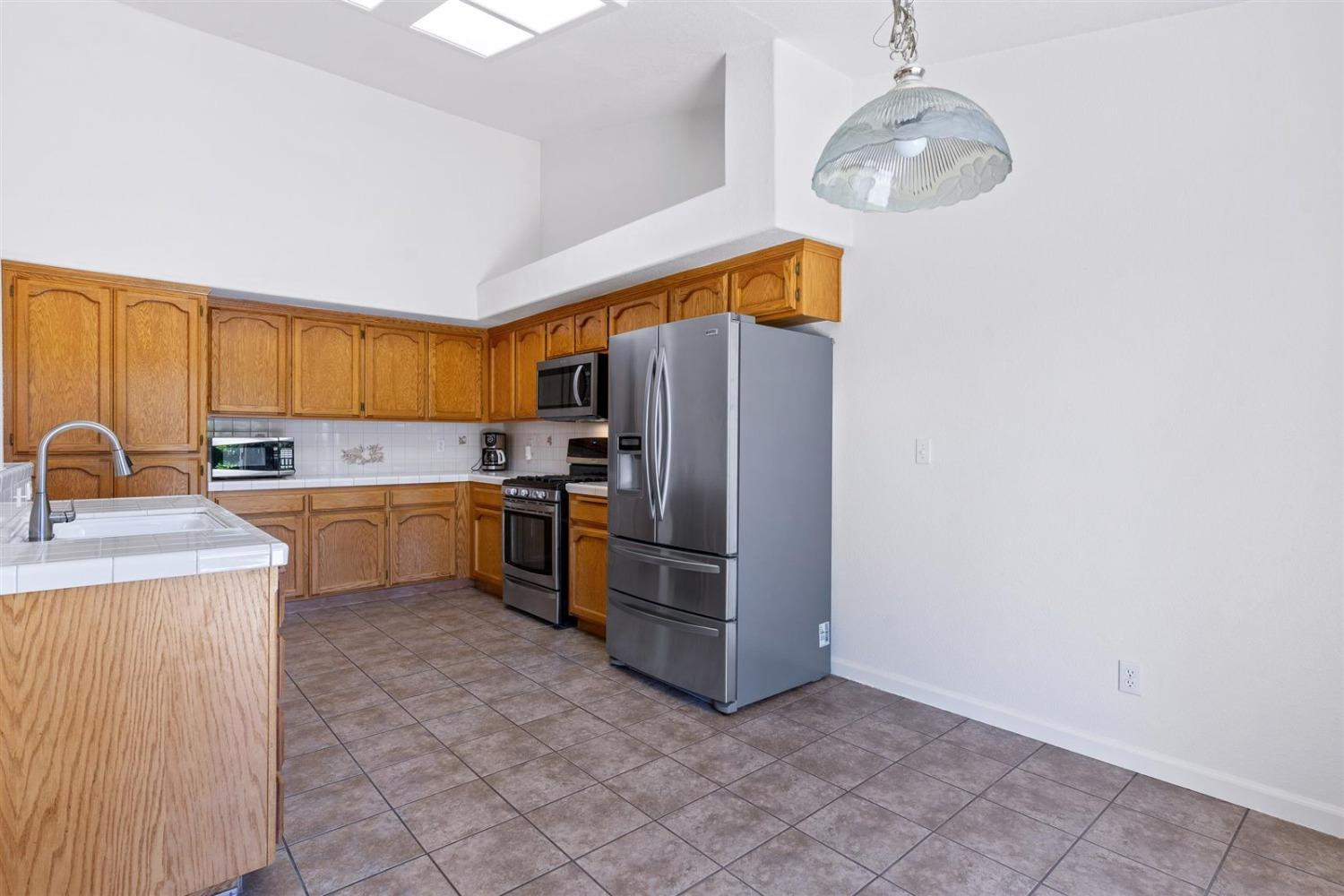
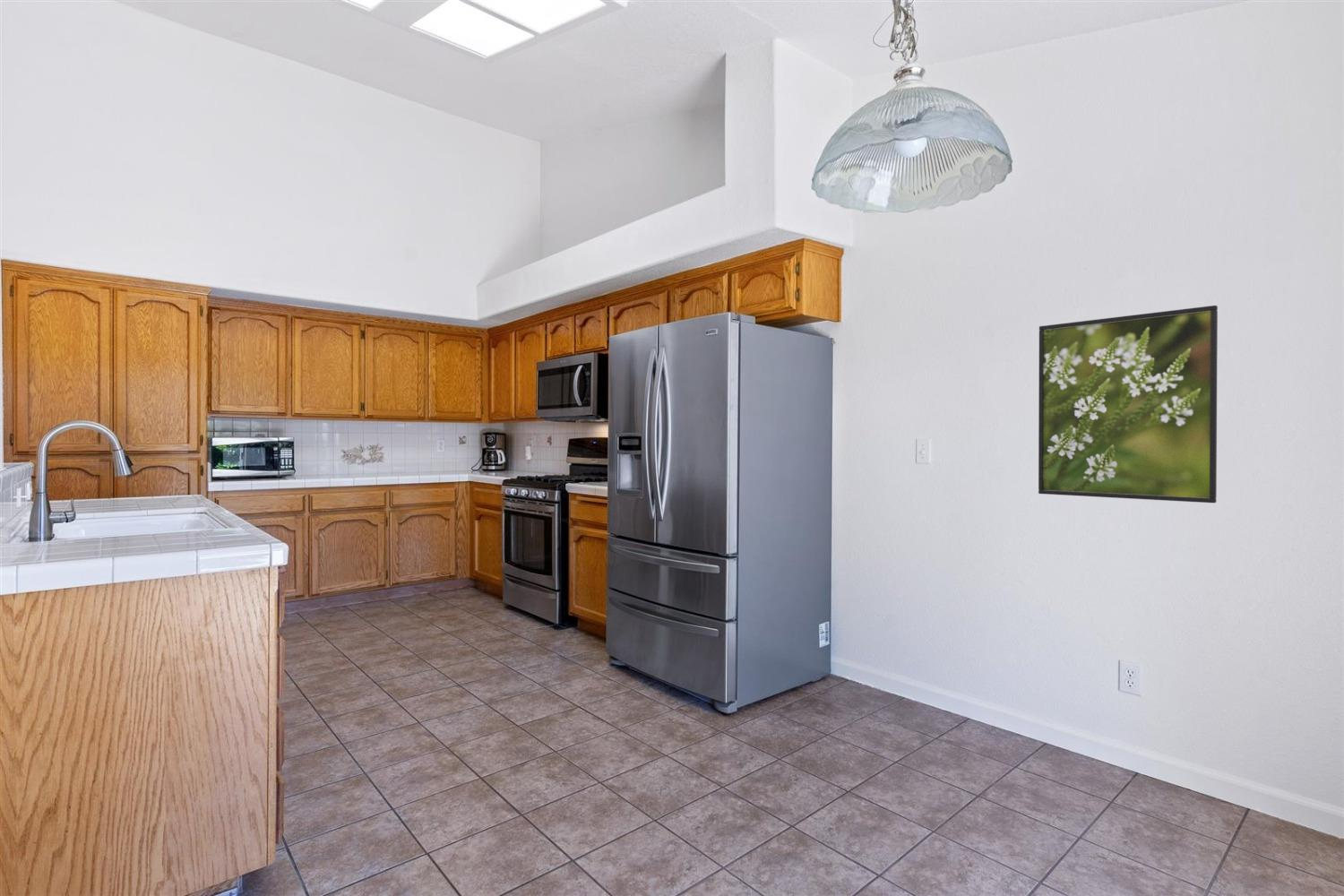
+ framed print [1038,305,1219,504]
